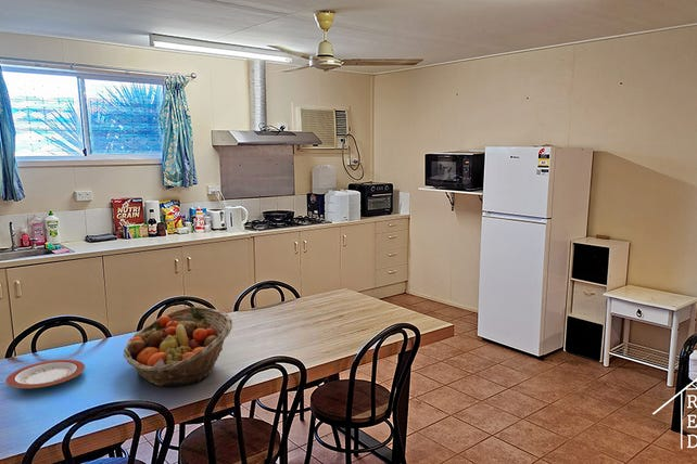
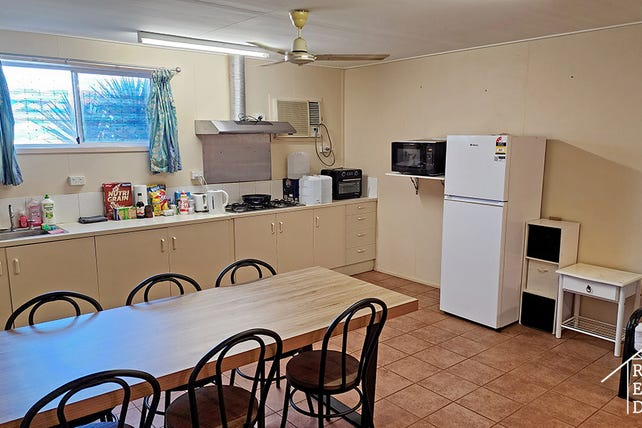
- fruit basket [123,306,233,387]
- plate [4,359,86,389]
